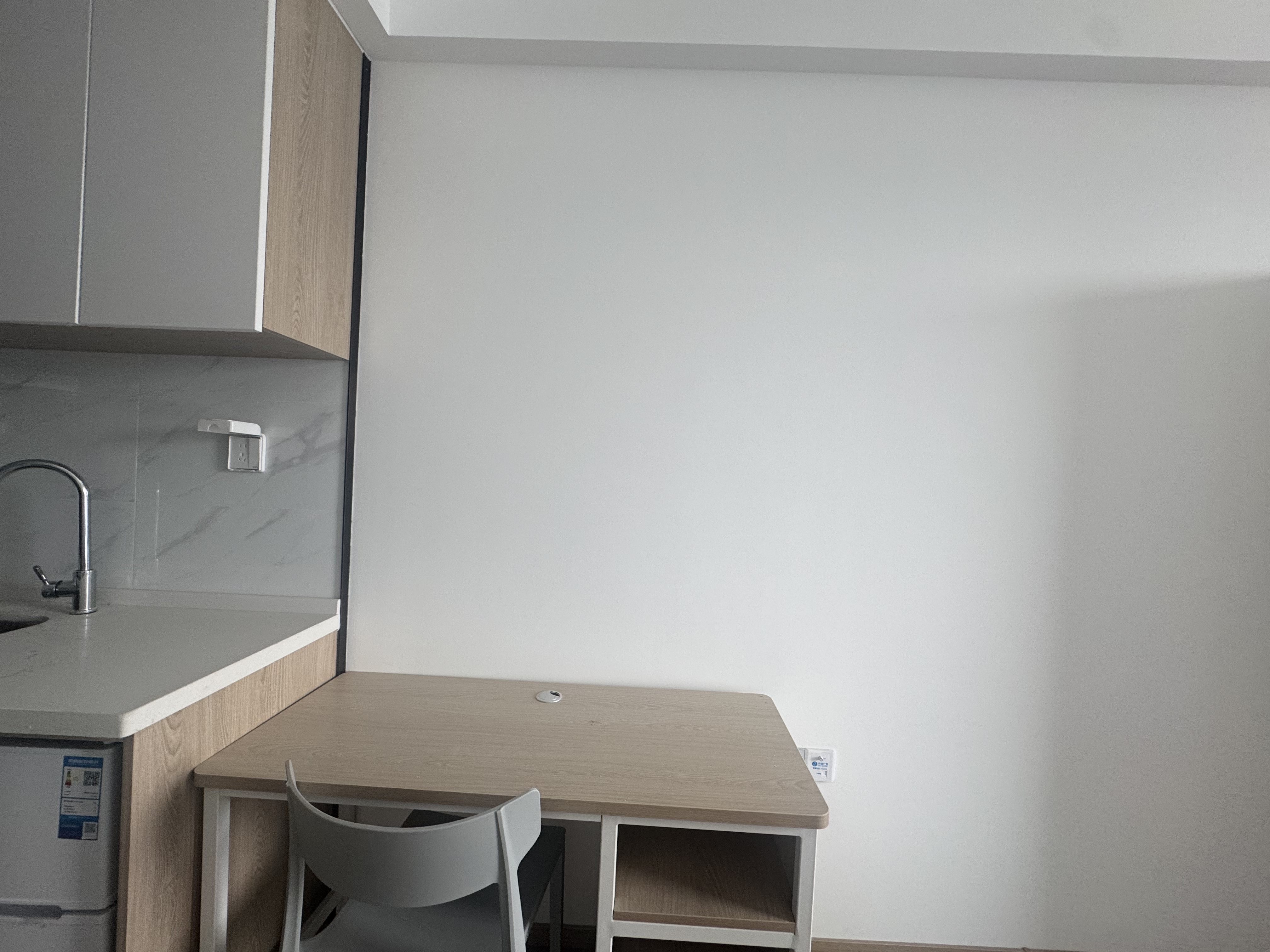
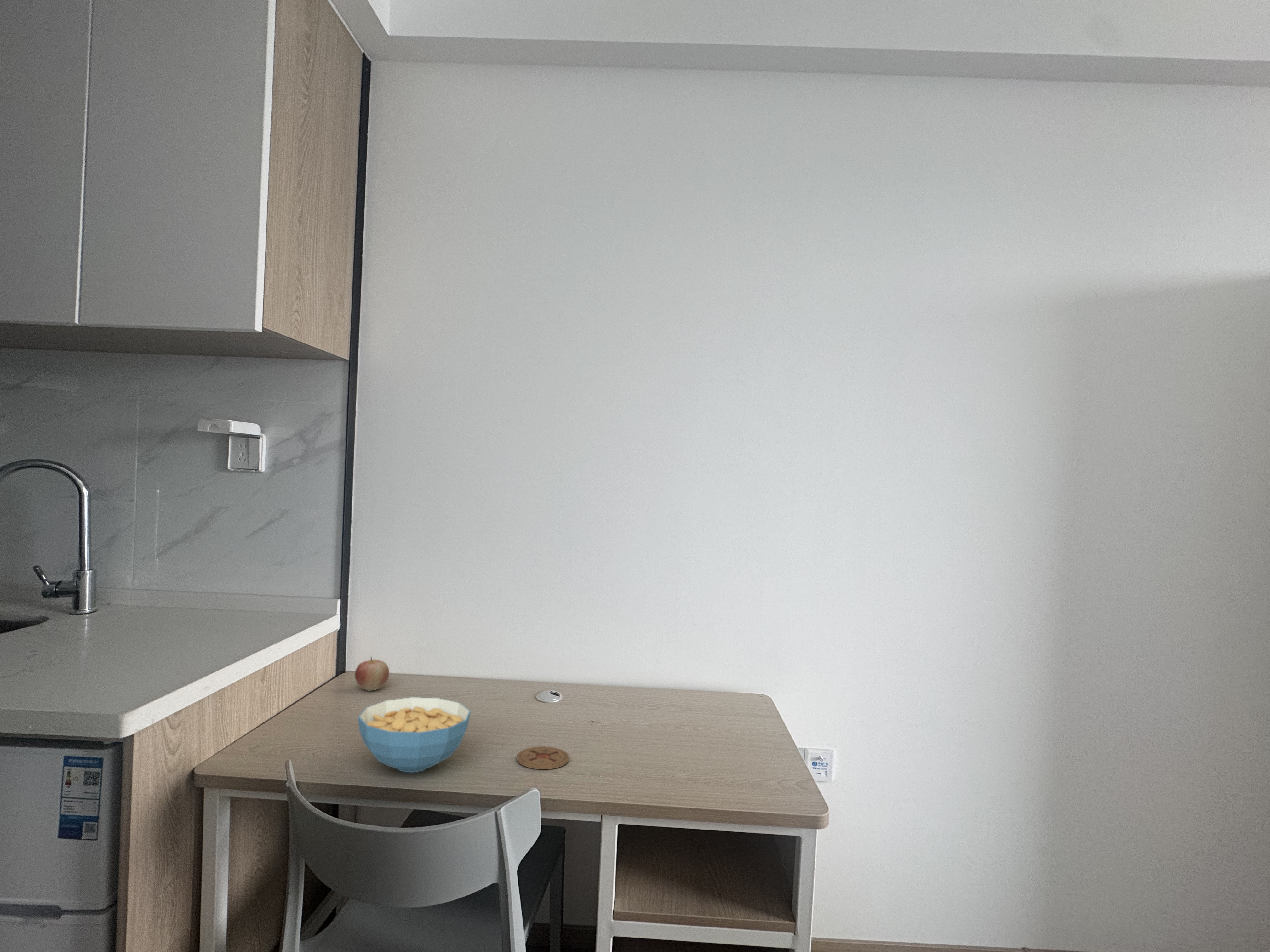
+ apple [355,656,390,691]
+ coaster [516,746,569,770]
+ cereal bowl [358,697,471,773]
